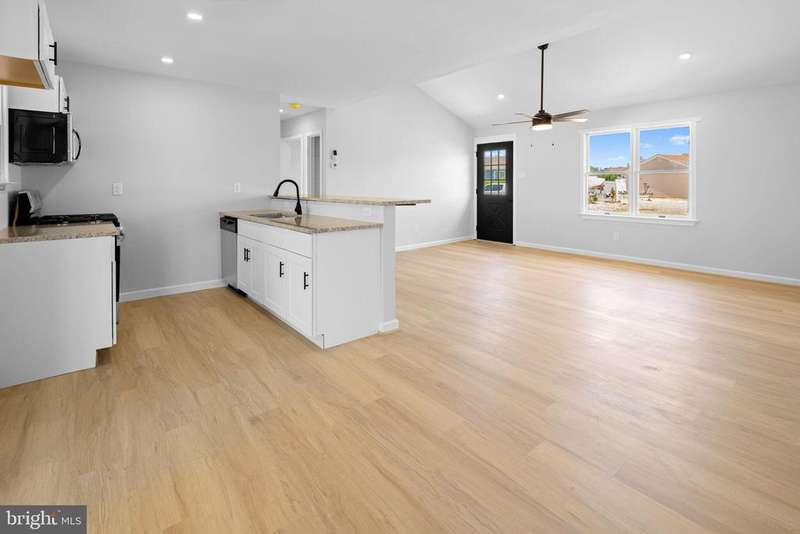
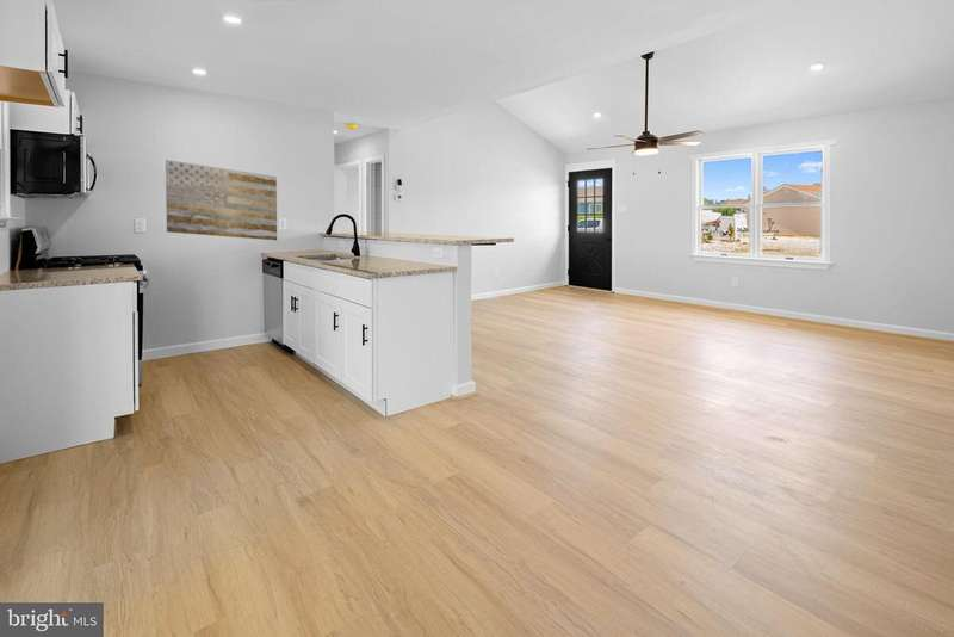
+ wall art [165,159,278,241]
